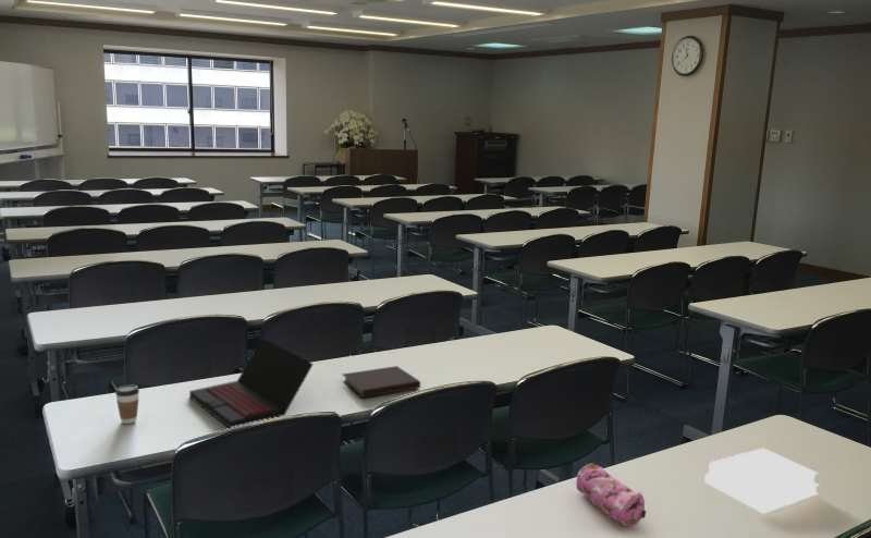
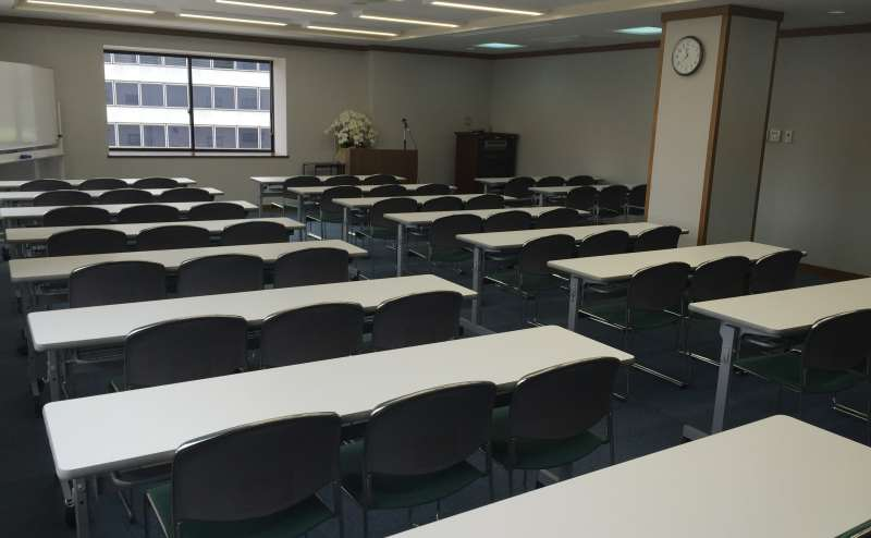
- bible [703,448,821,515]
- notebook [341,365,421,399]
- laptop [188,338,315,429]
- pencil case [575,463,648,527]
- coffee cup [114,383,140,425]
